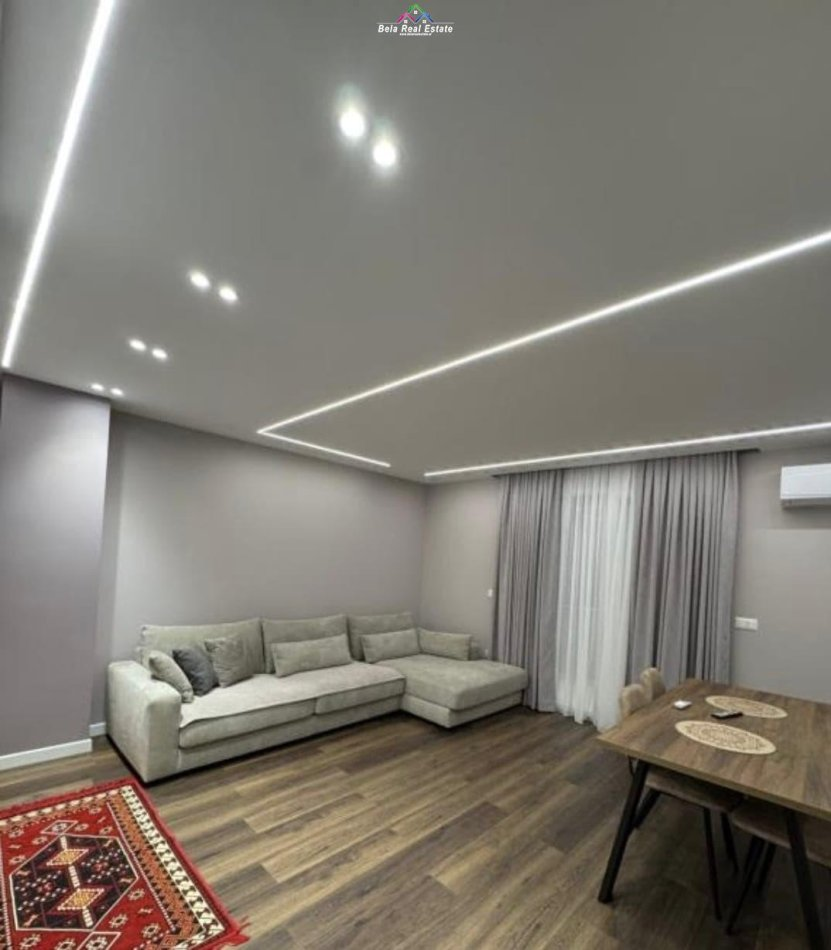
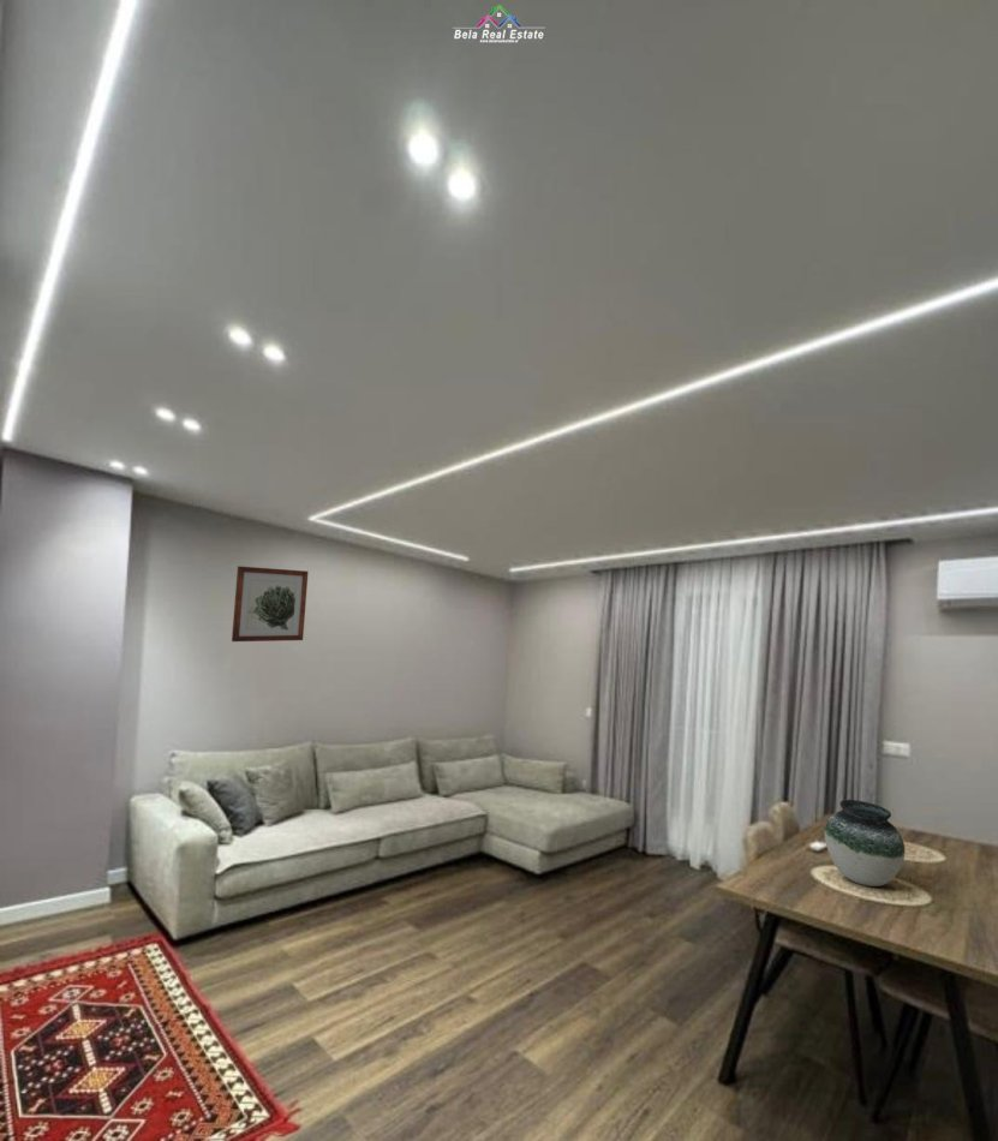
+ wall art [231,566,310,643]
+ vase [824,799,907,888]
